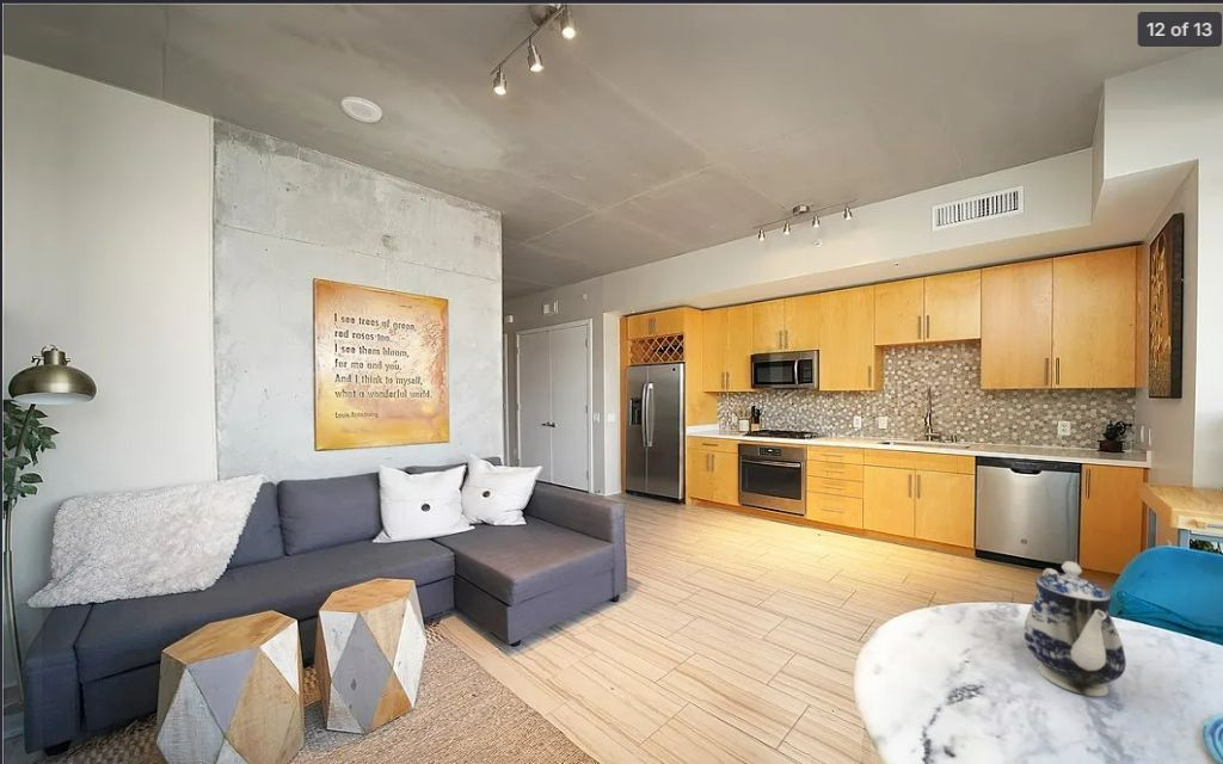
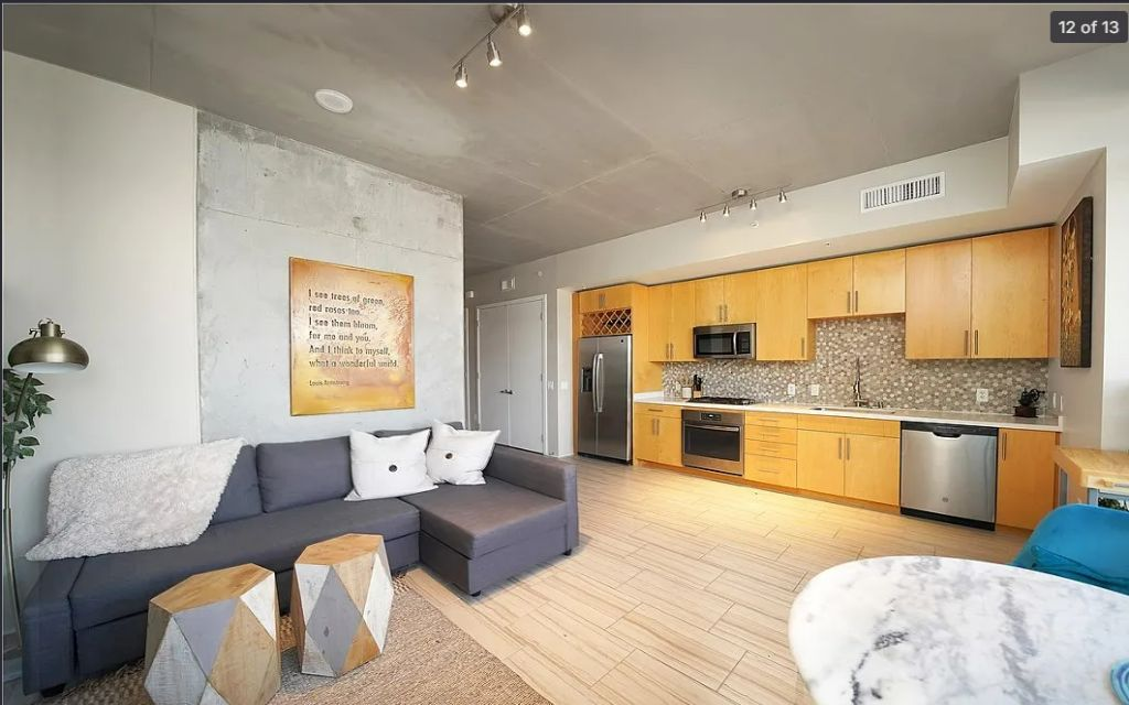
- teapot [1022,560,1127,697]
